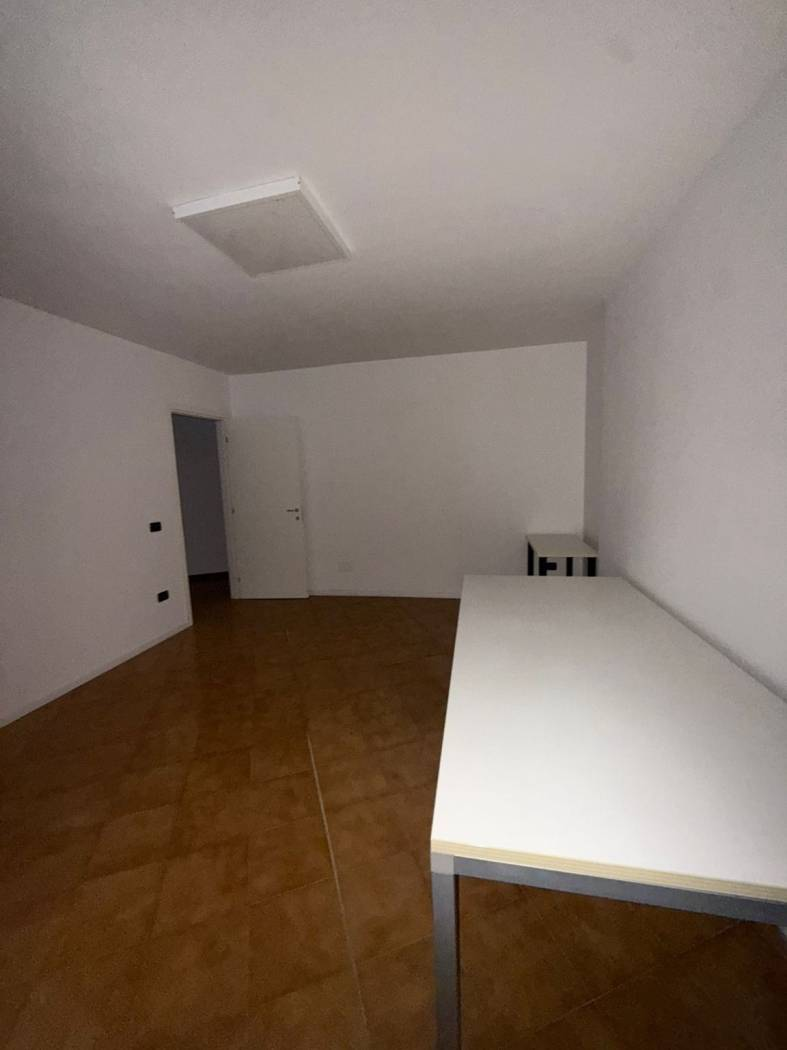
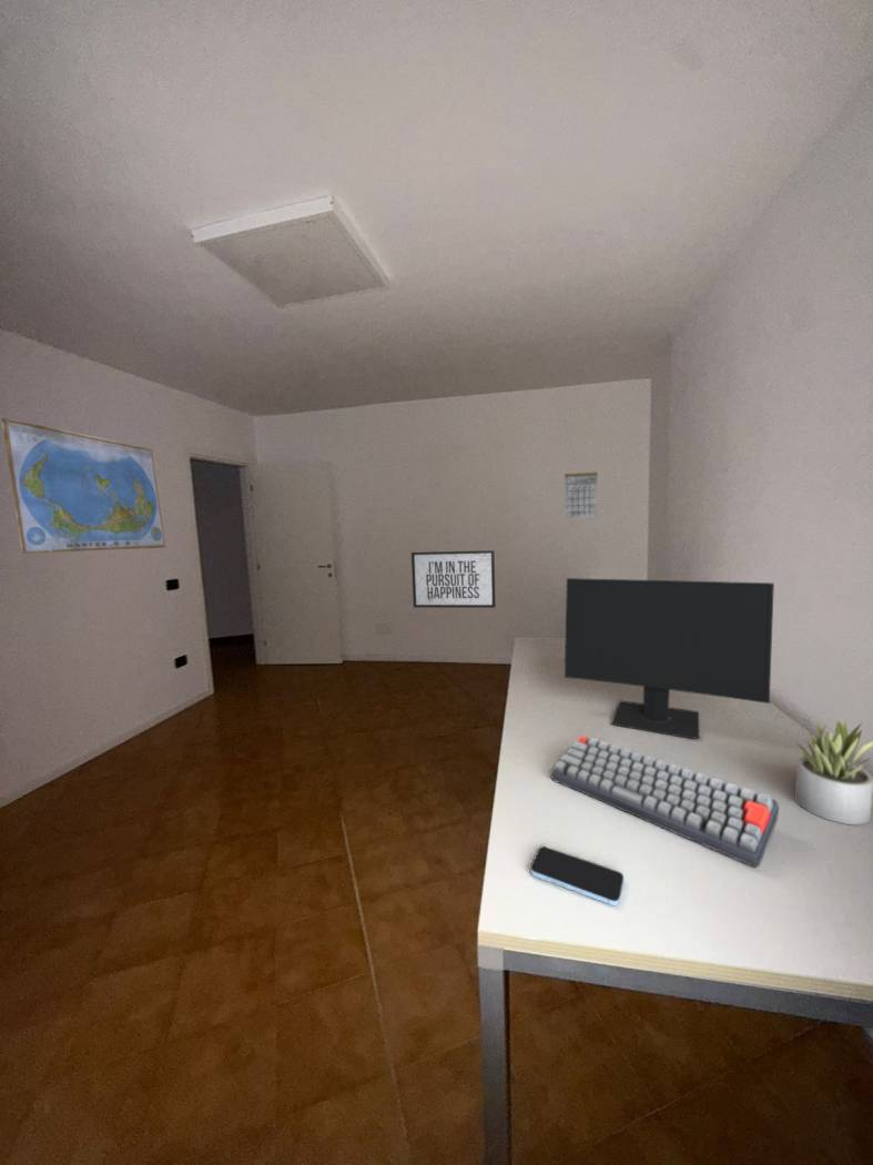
+ succulent plant [793,719,873,825]
+ world map [0,416,166,555]
+ smartphone [529,845,625,906]
+ calendar [564,472,599,520]
+ mirror [410,549,497,609]
+ keyboard [550,736,780,869]
+ computer monitor [564,577,775,740]
